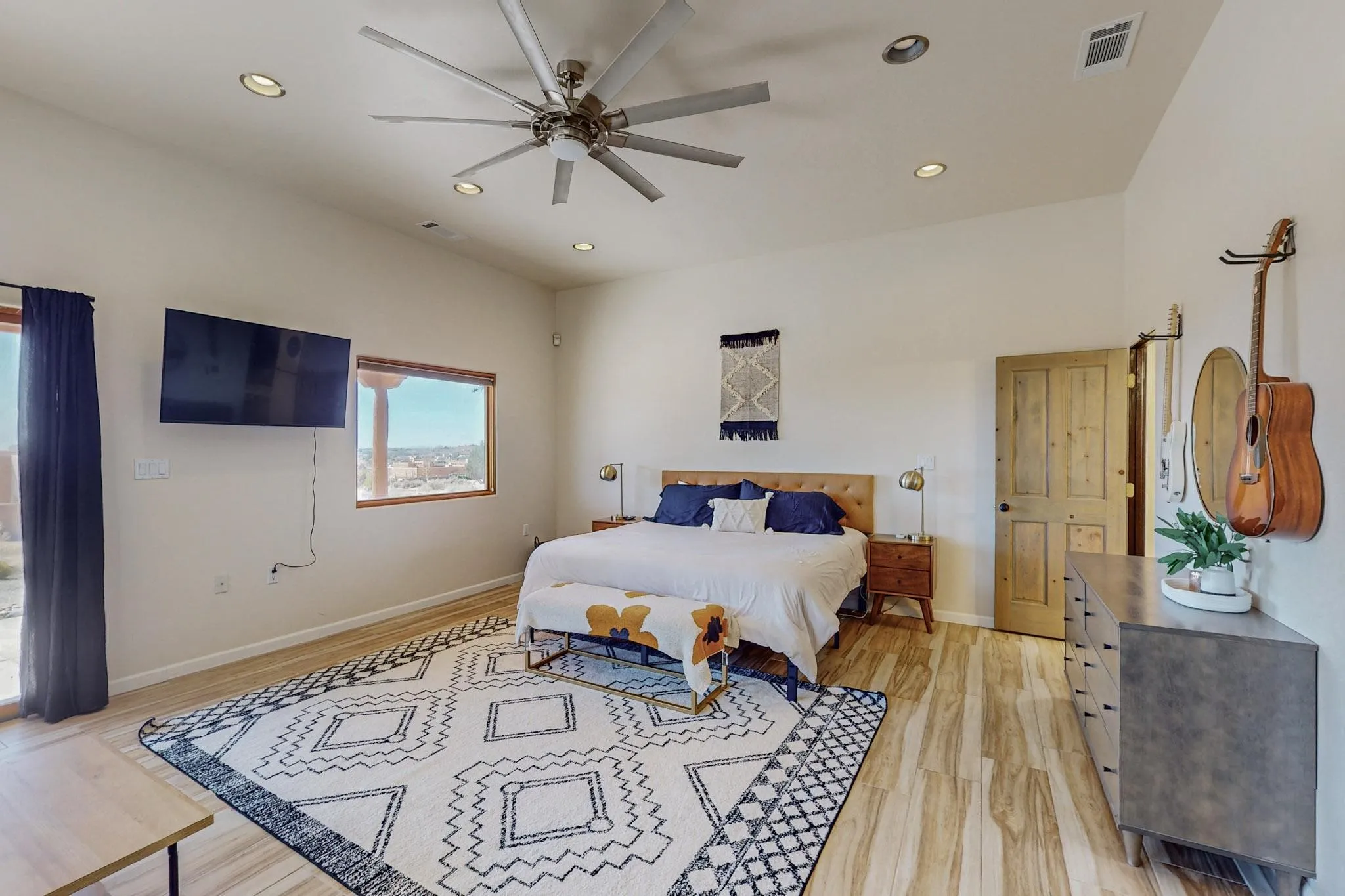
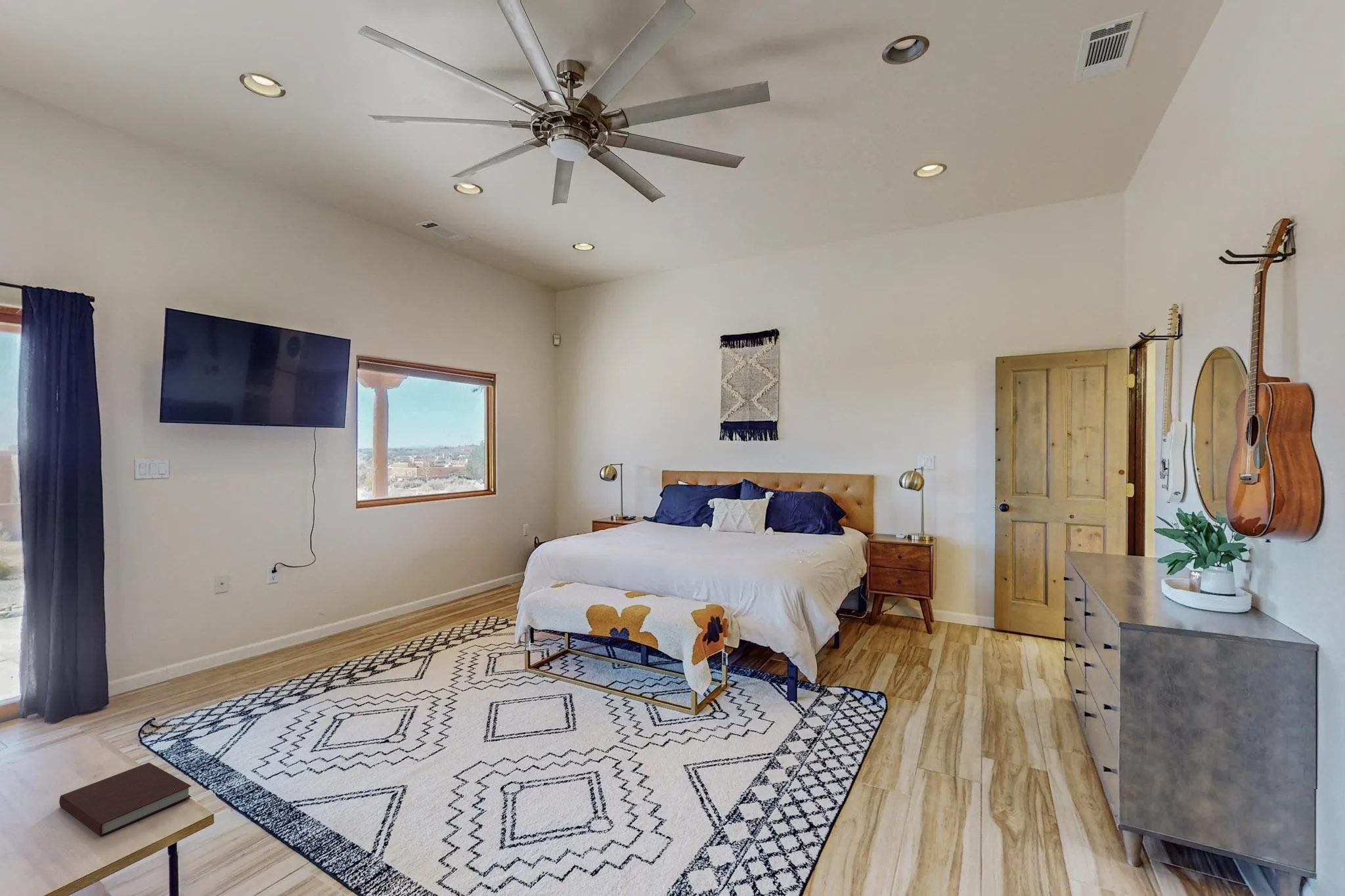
+ notebook [58,762,192,837]
